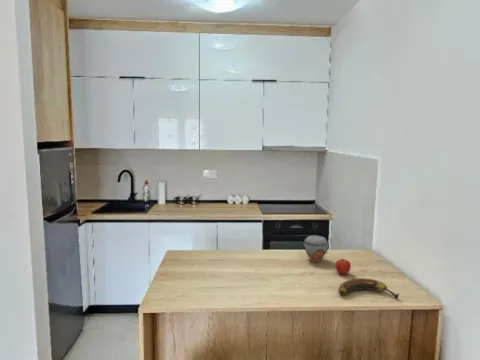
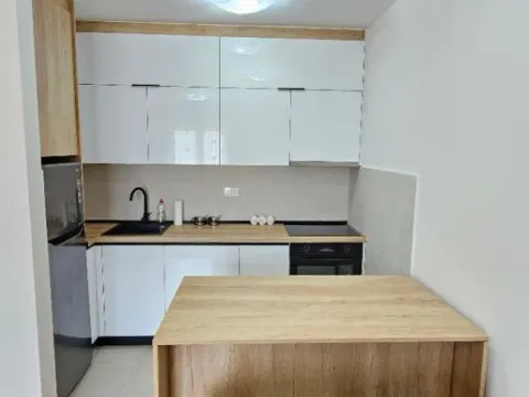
- jar [302,234,331,263]
- banana [338,277,400,300]
- fruit [334,257,352,276]
